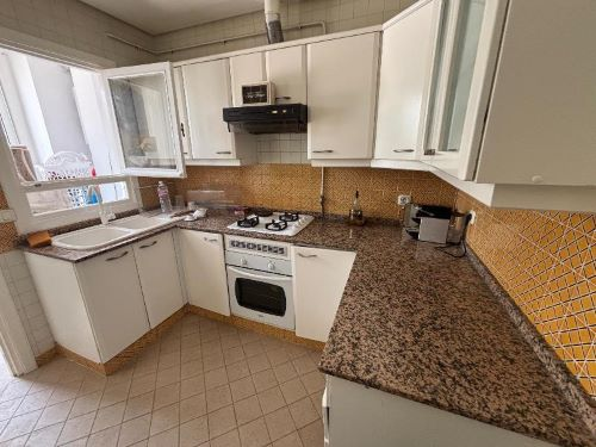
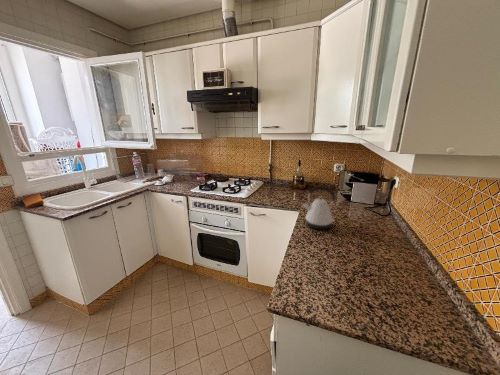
+ kettle [302,185,336,230]
